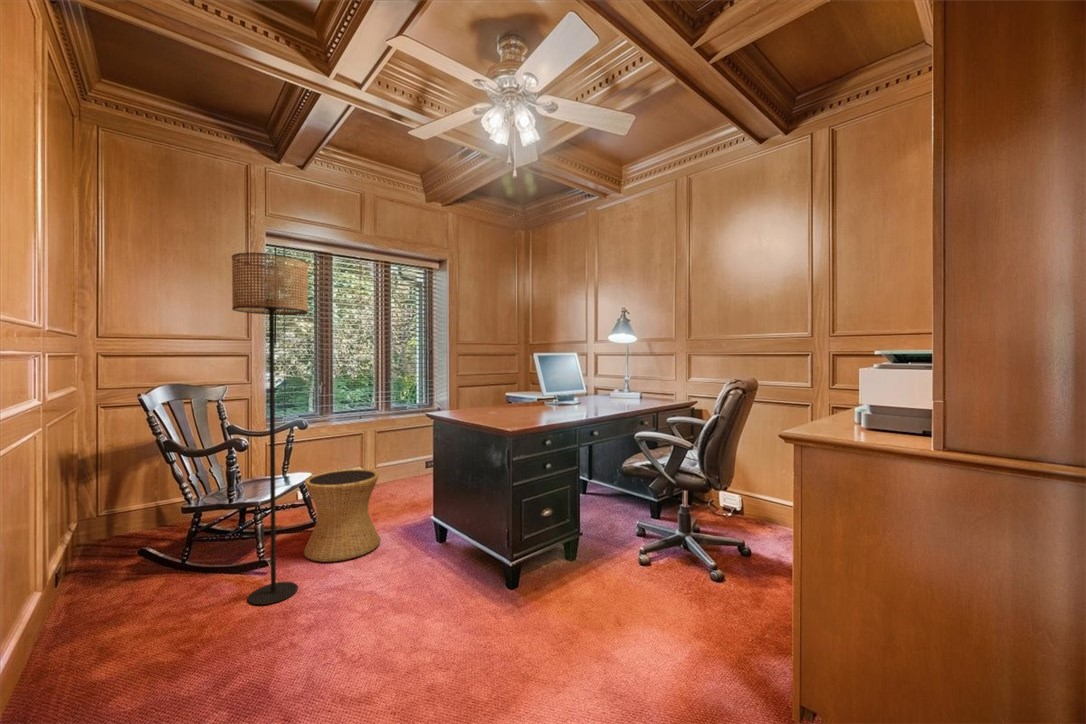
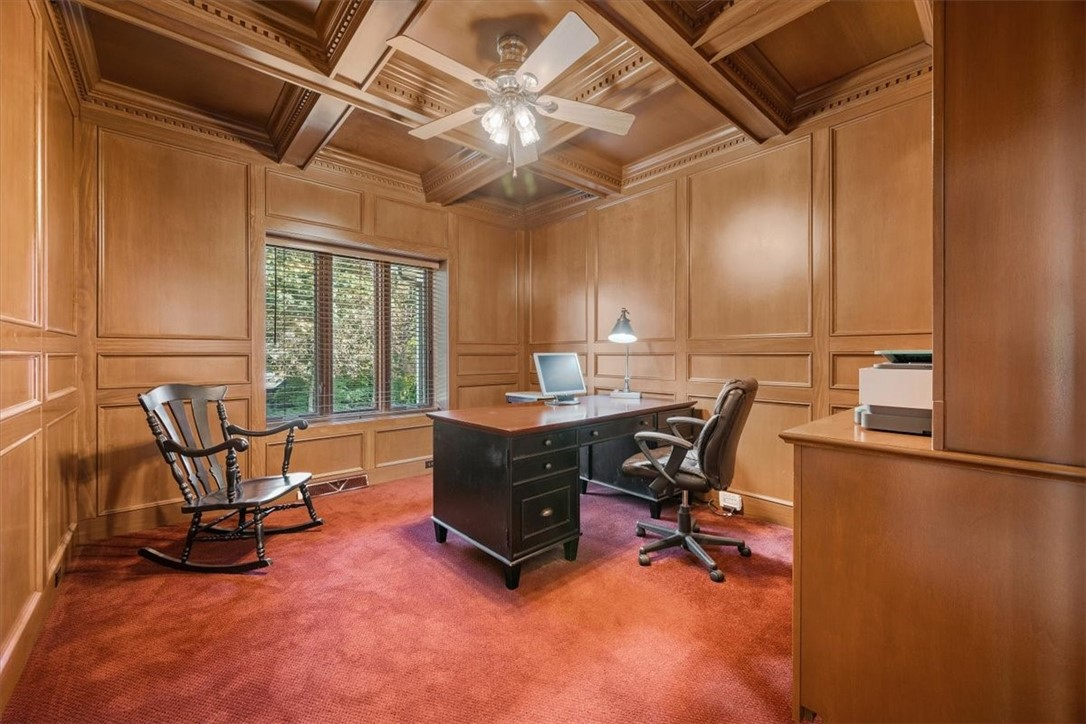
- floor lamp [231,252,309,606]
- side table [303,468,382,562]
